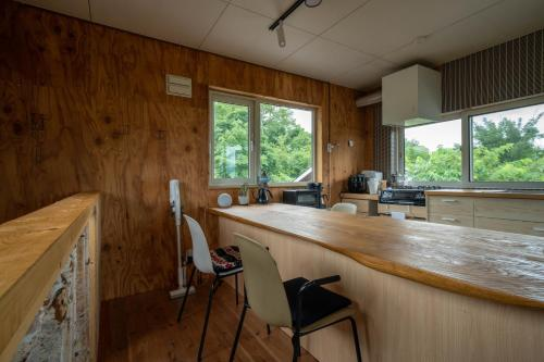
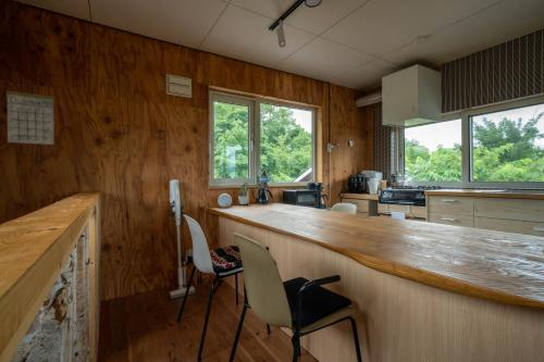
+ calendar [5,82,55,146]
